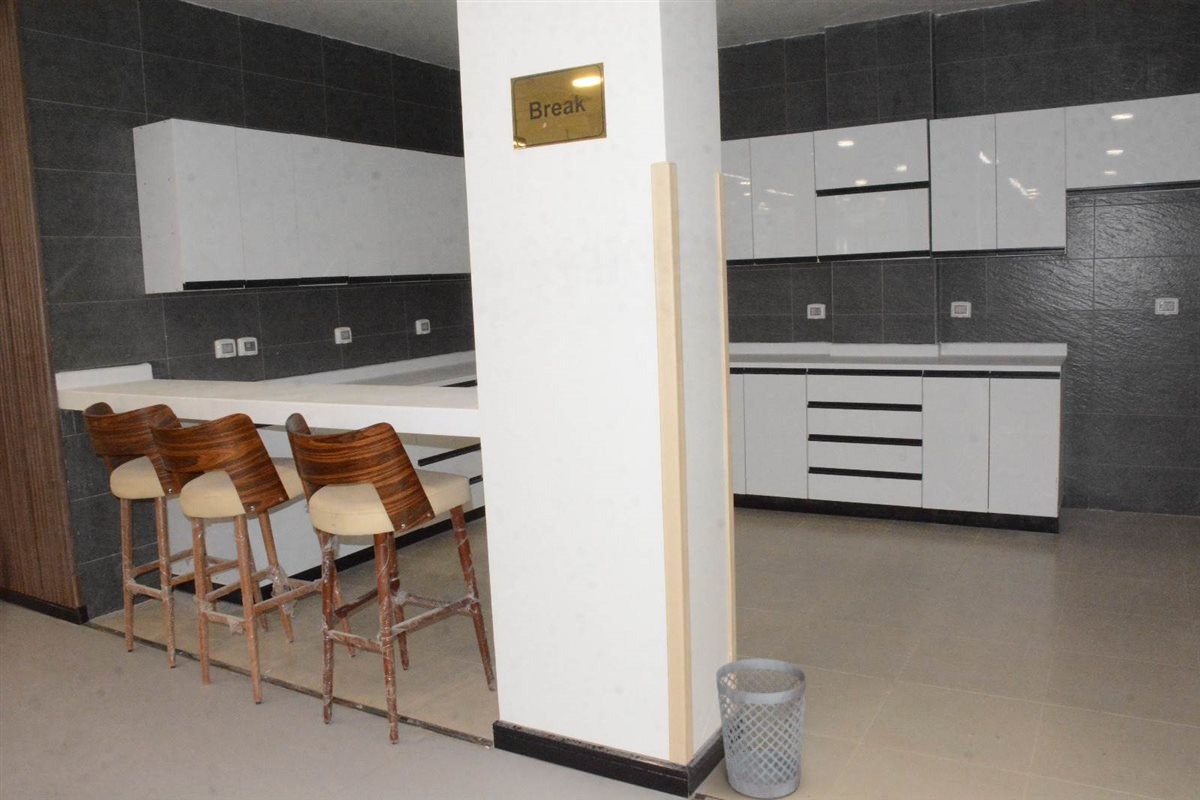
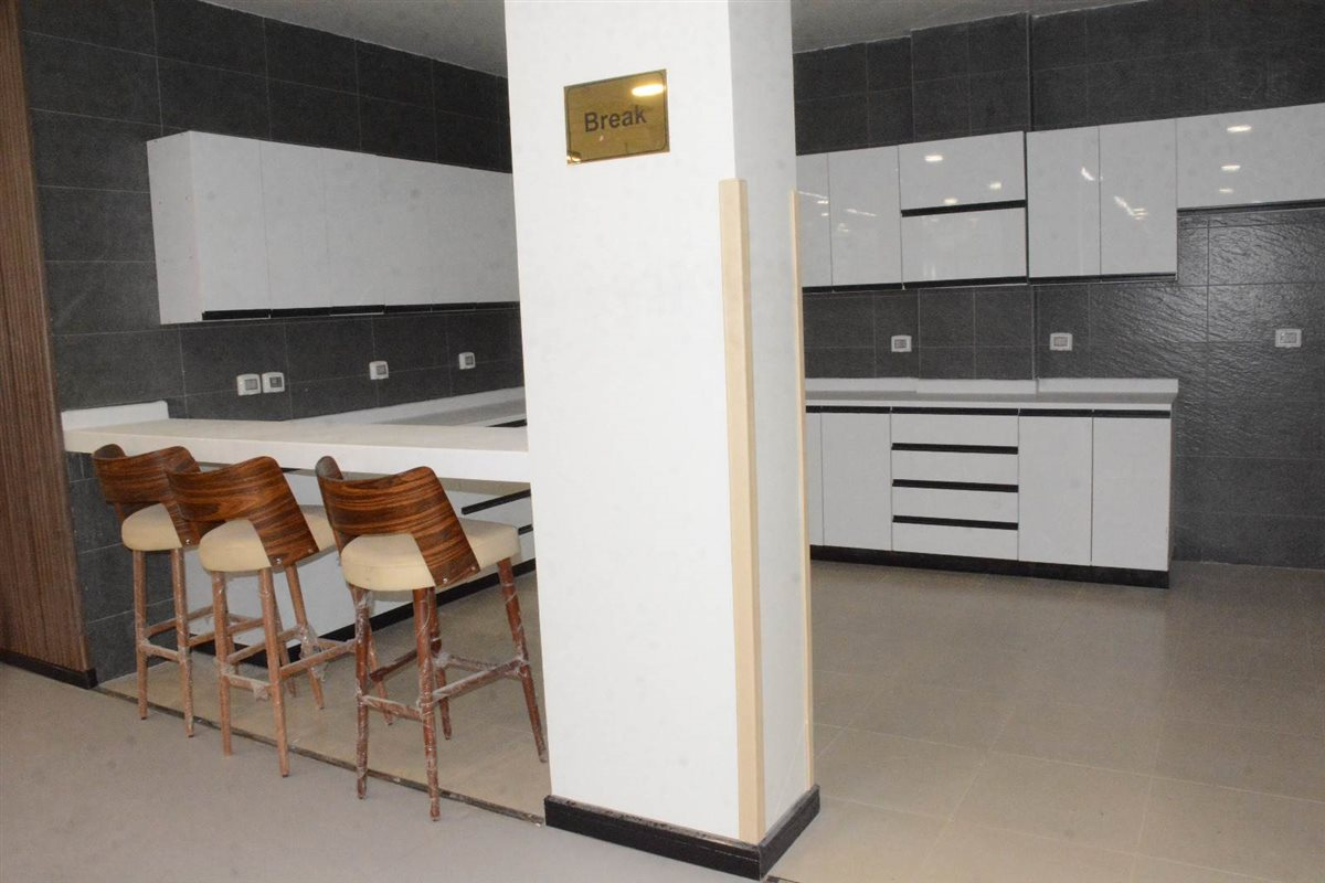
- wastebasket [715,658,807,799]
